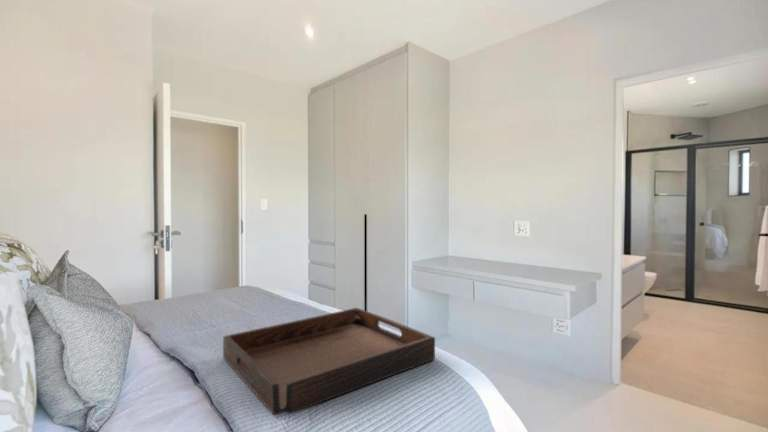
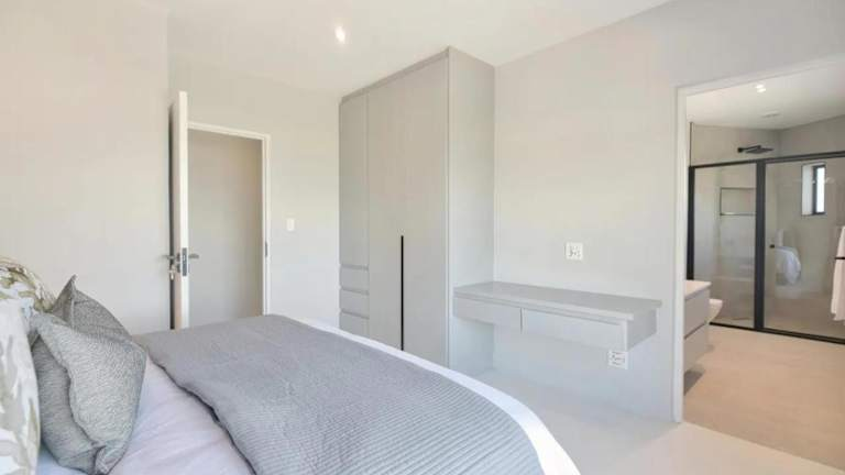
- serving tray [222,307,436,416]
